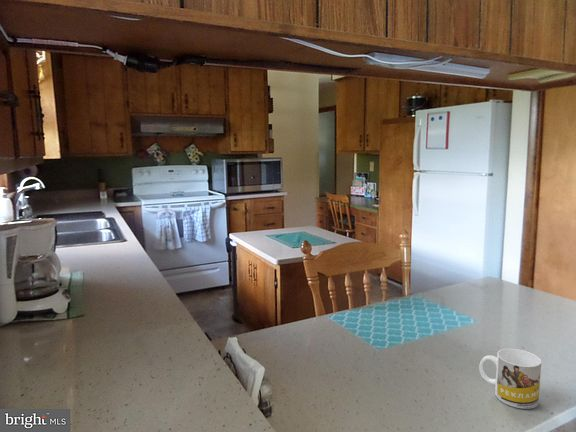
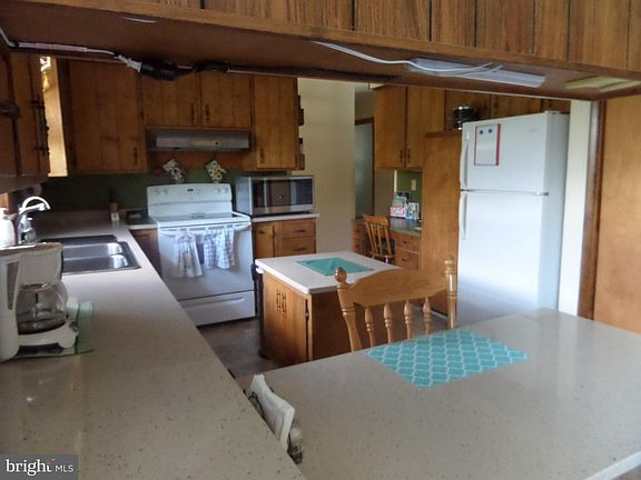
- mug [478,348,542,410]
